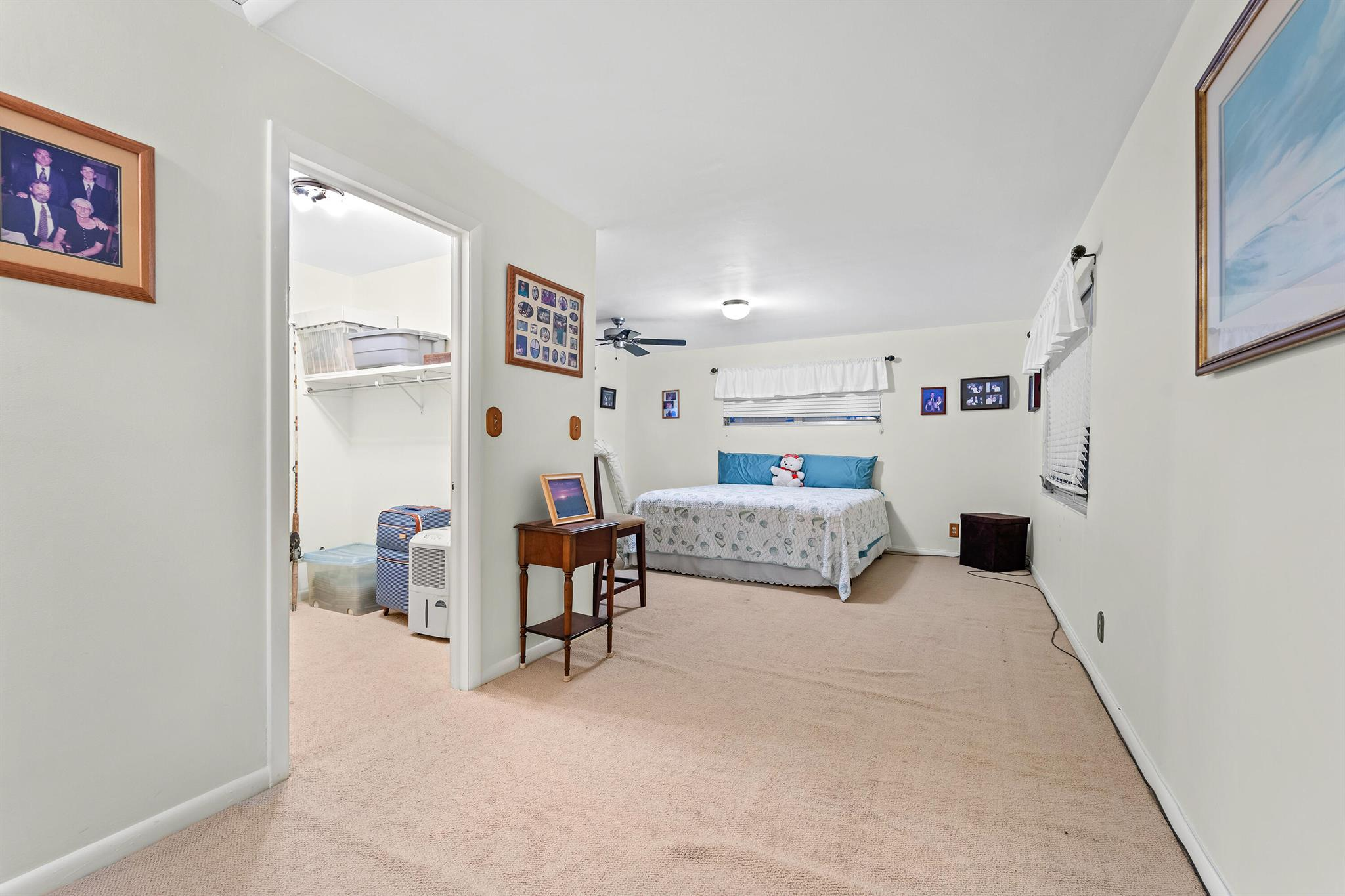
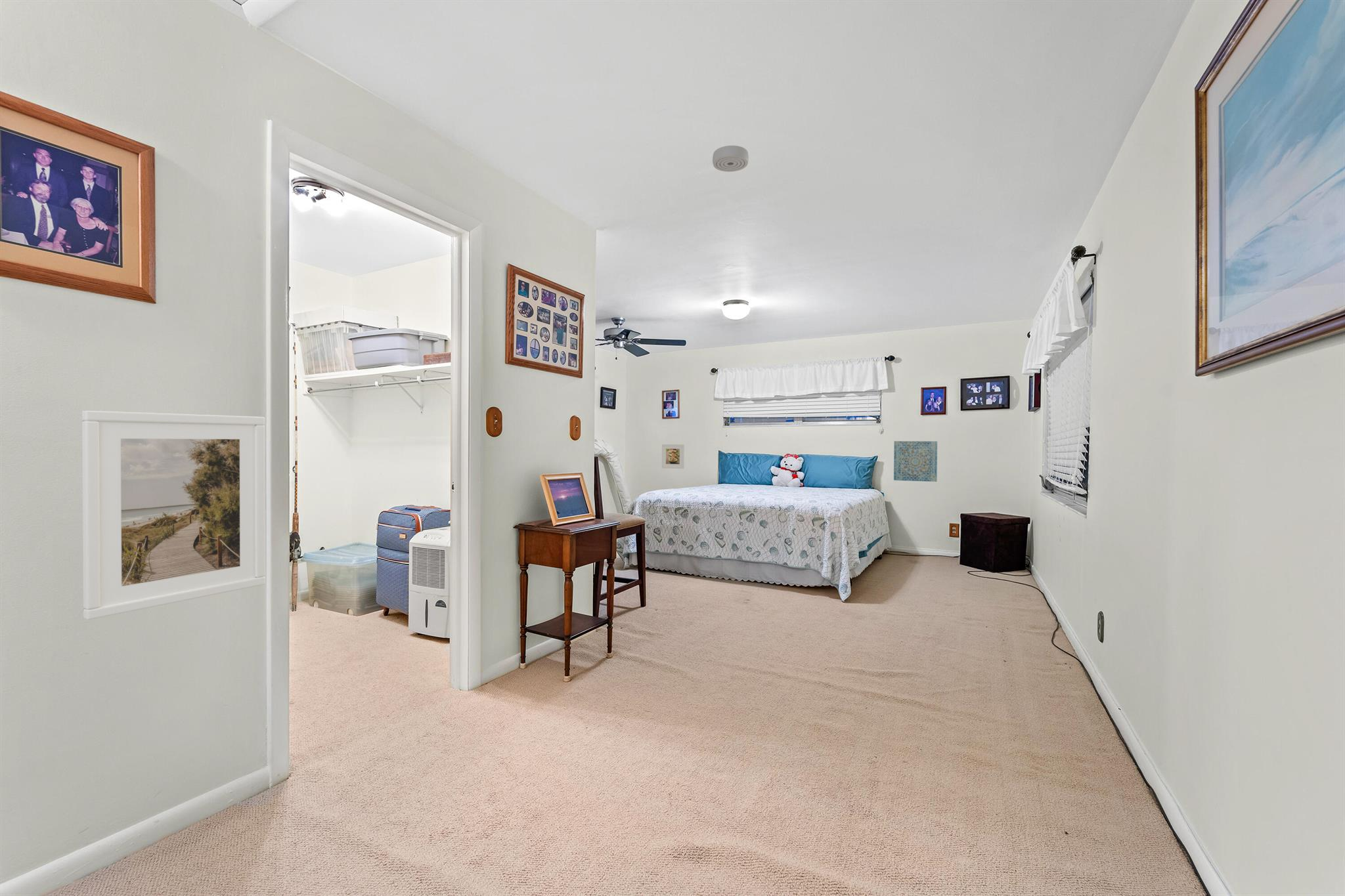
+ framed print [81,410,266,620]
+ wall art [893,440,938,482]
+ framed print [661,444,685,469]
+ smoke detector [712,145,749,173]
